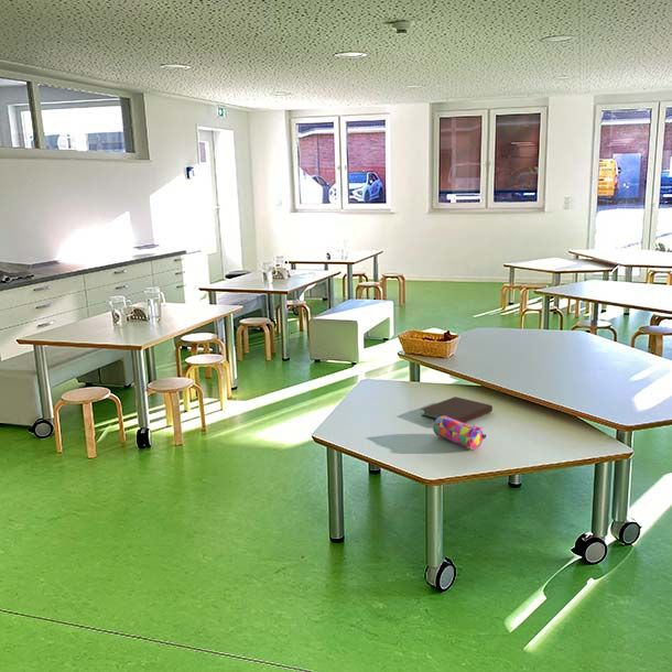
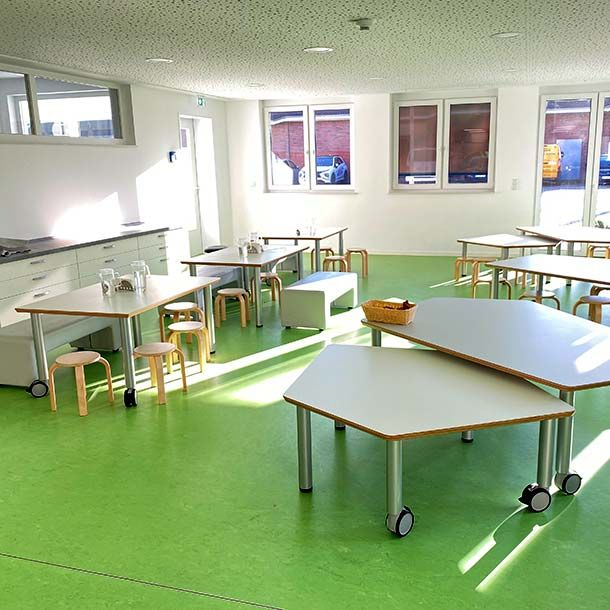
- pencil case [432,415,487,451]
- notebook [420,395,494,423]
